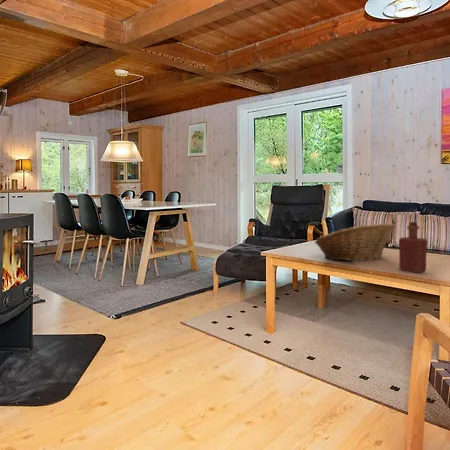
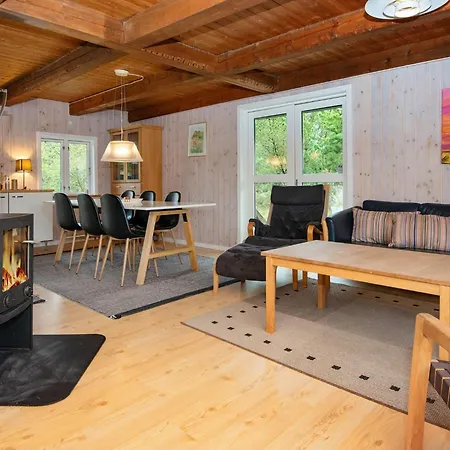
- bottle [398,221,428,274]
- fruit basket [314,223,396,262]
